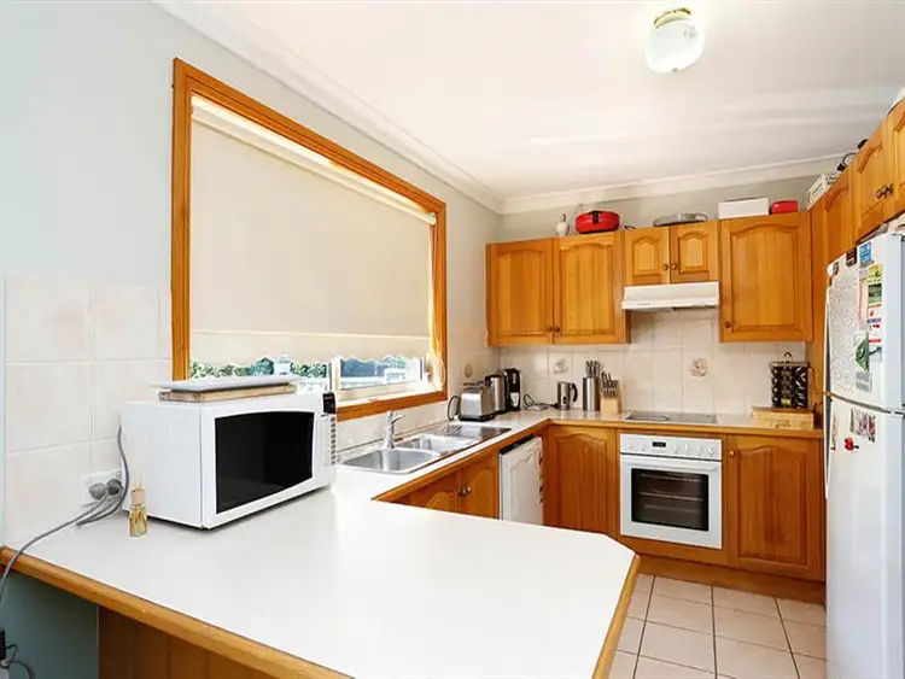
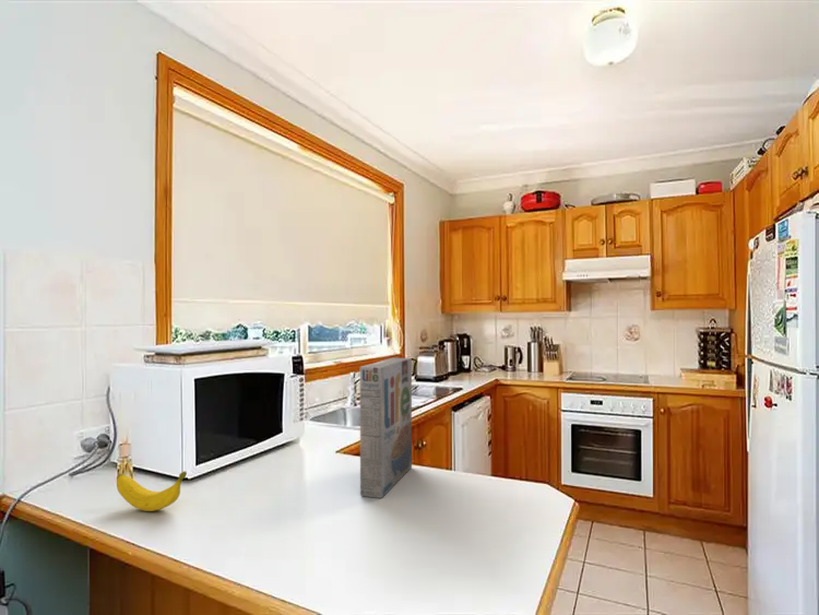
+ cereal box [359,357,413,499]
+ banana [116,470,188,512]
